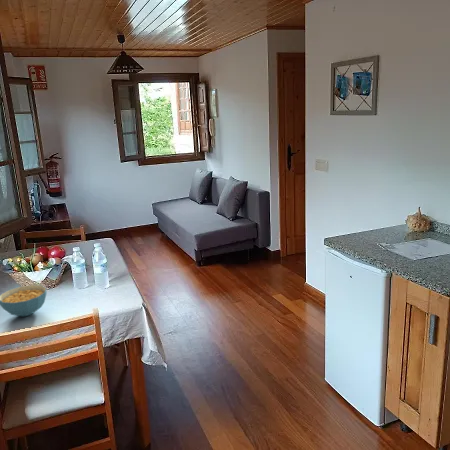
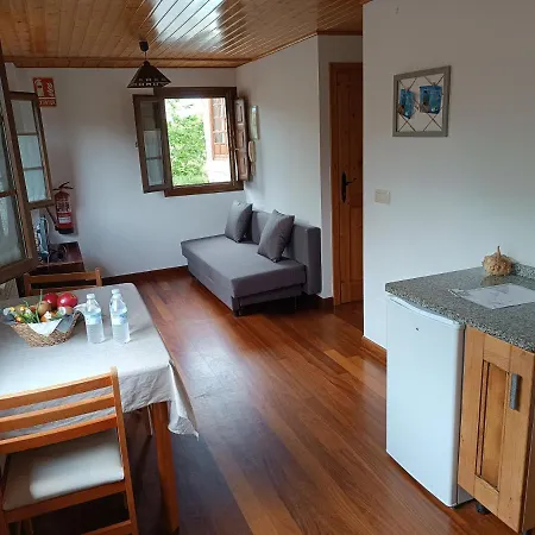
- cereal bowl [0,284,48,317]
